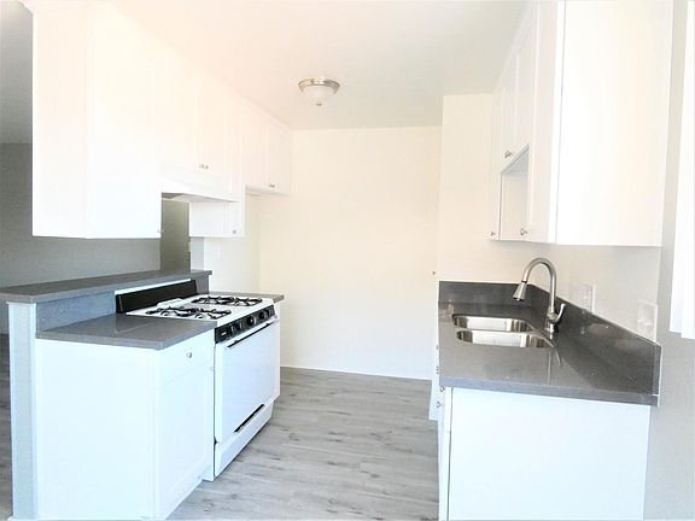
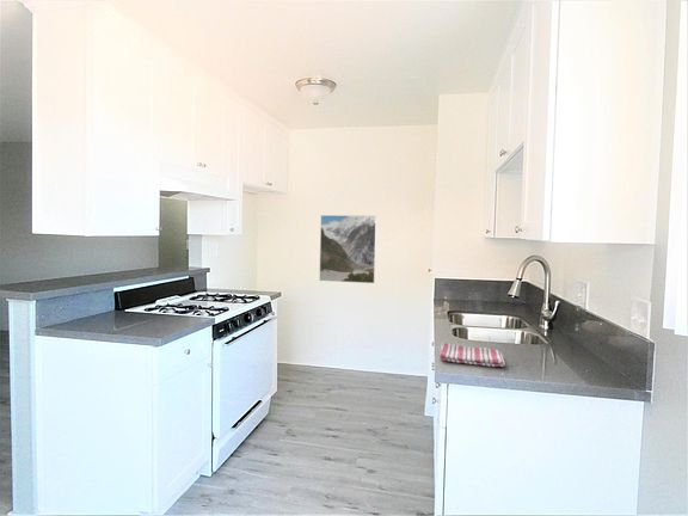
+ dish towel [438,342,506,368]
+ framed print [318,214,377,284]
